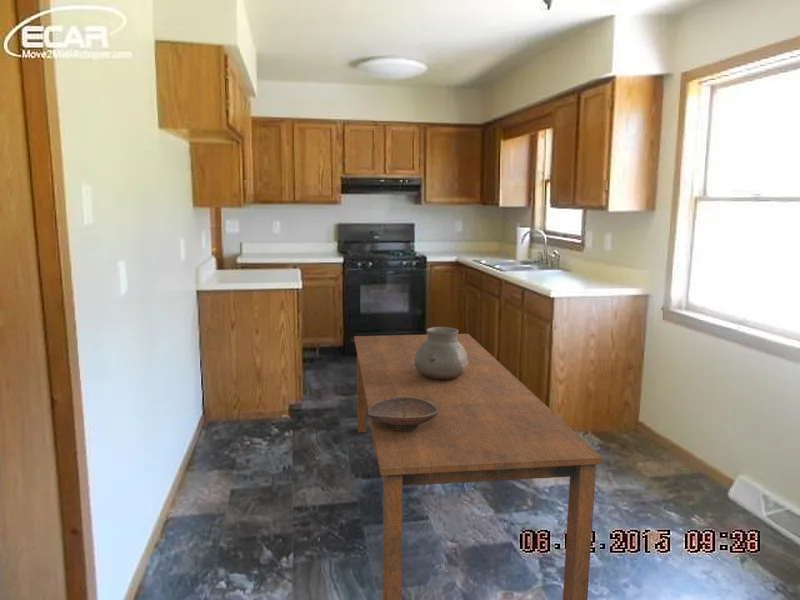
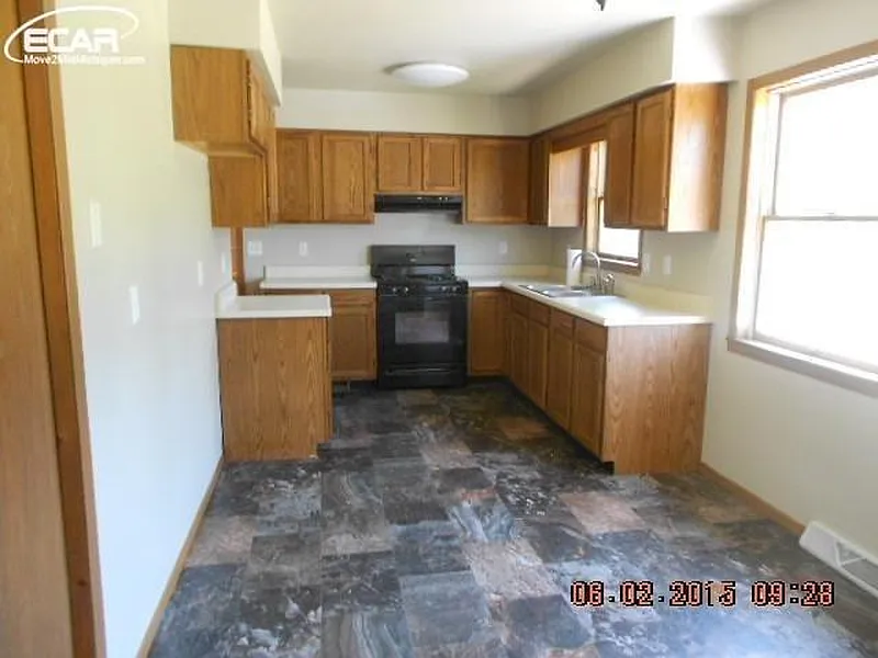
- decorative bowl [367,397,438,431]
- vase [414,326,468,380]
- dining table [353,333,604,600]
